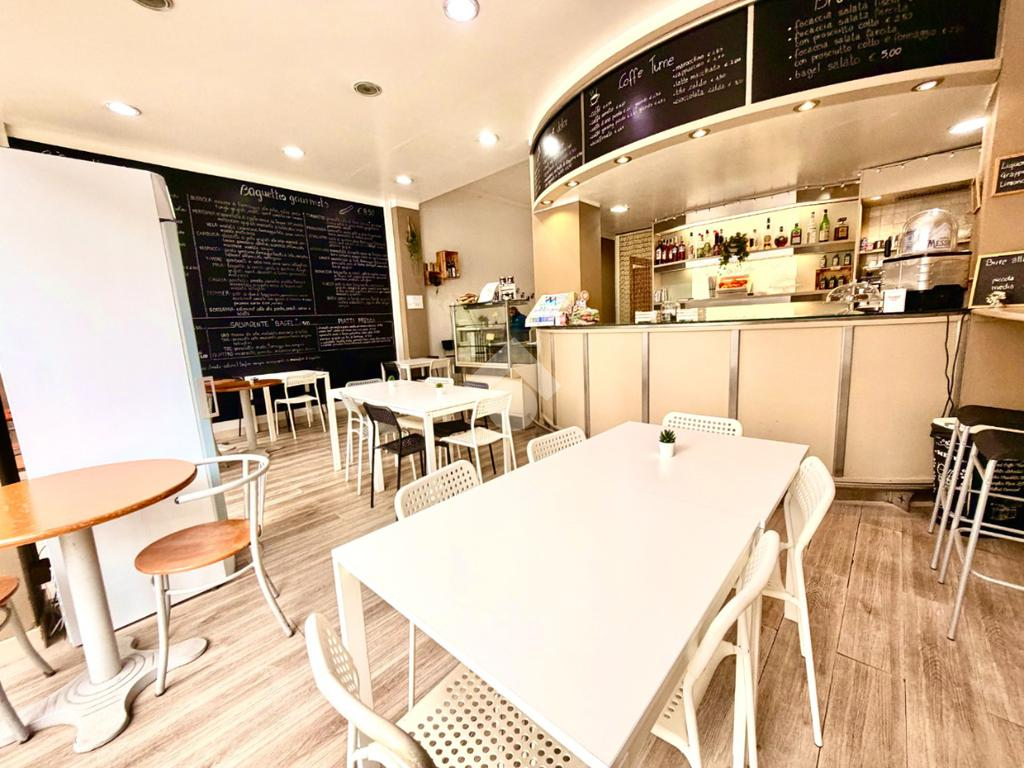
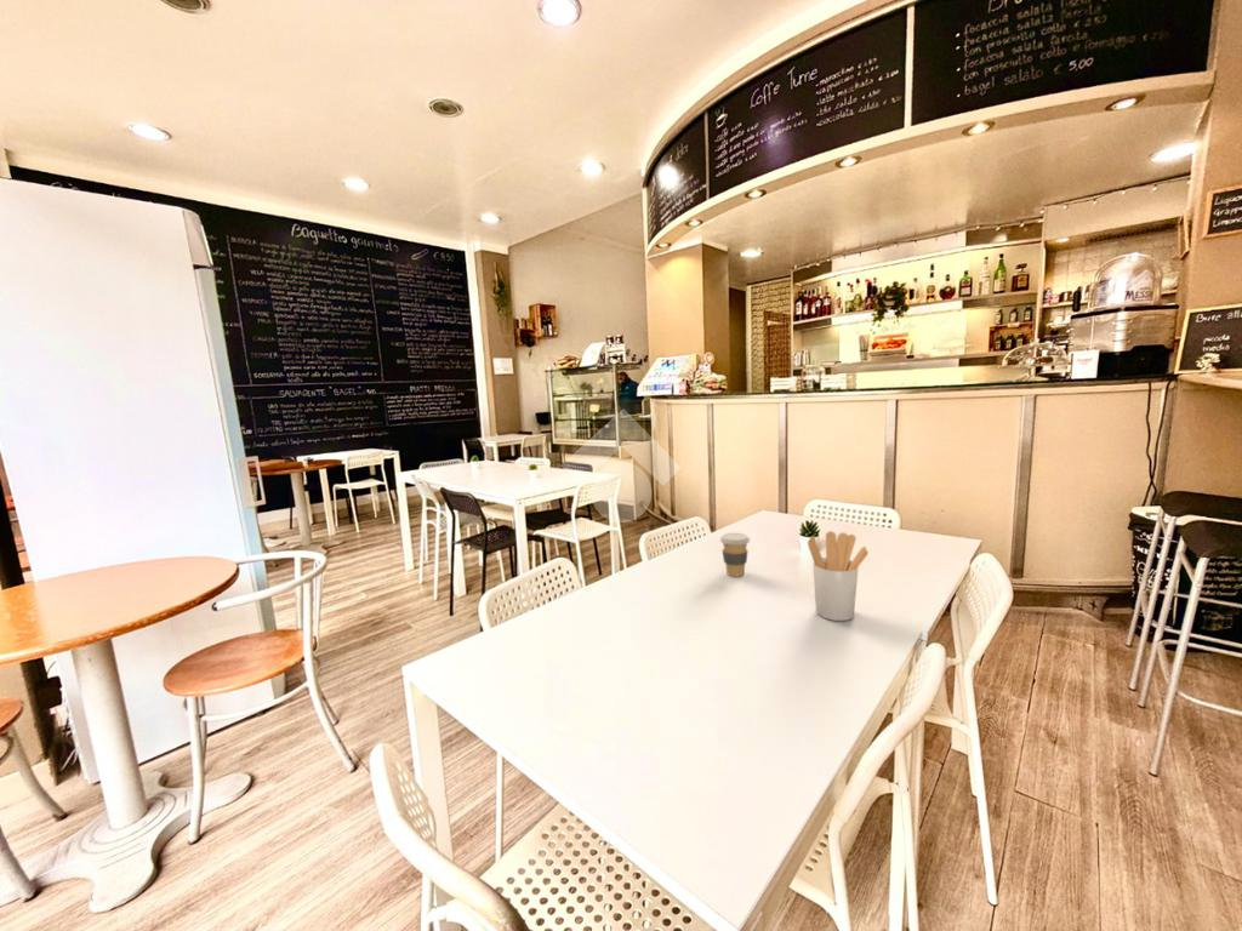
+ coffee cup [719,532,751,577]
+ utensil holder [807,530,870,622]
